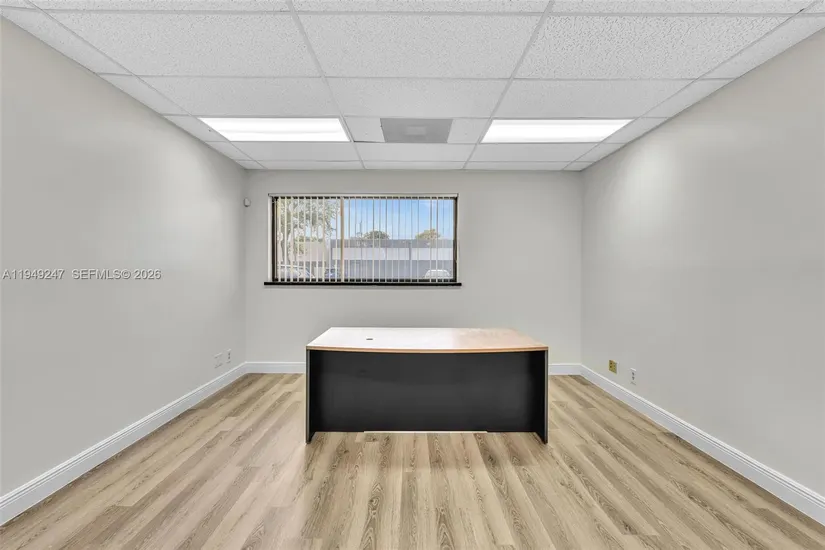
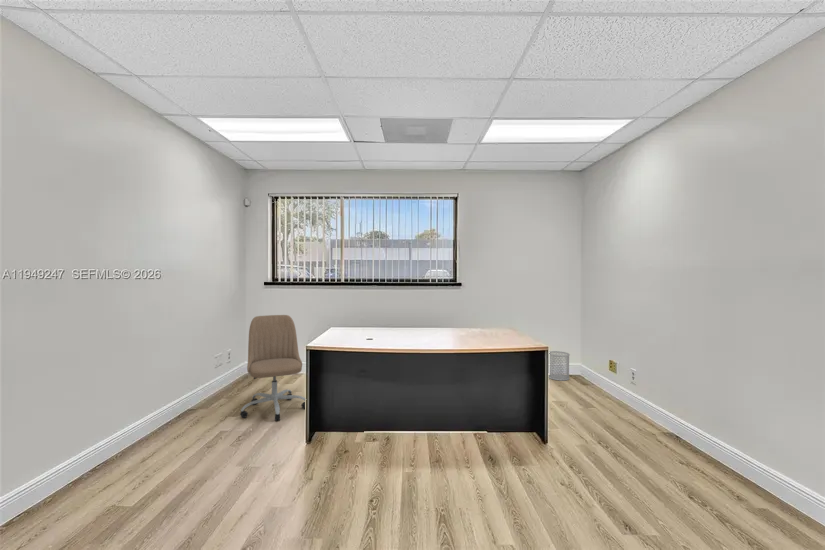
+ office chair [239,314,306,422]
+ wastebasket [548,350,571,382]
